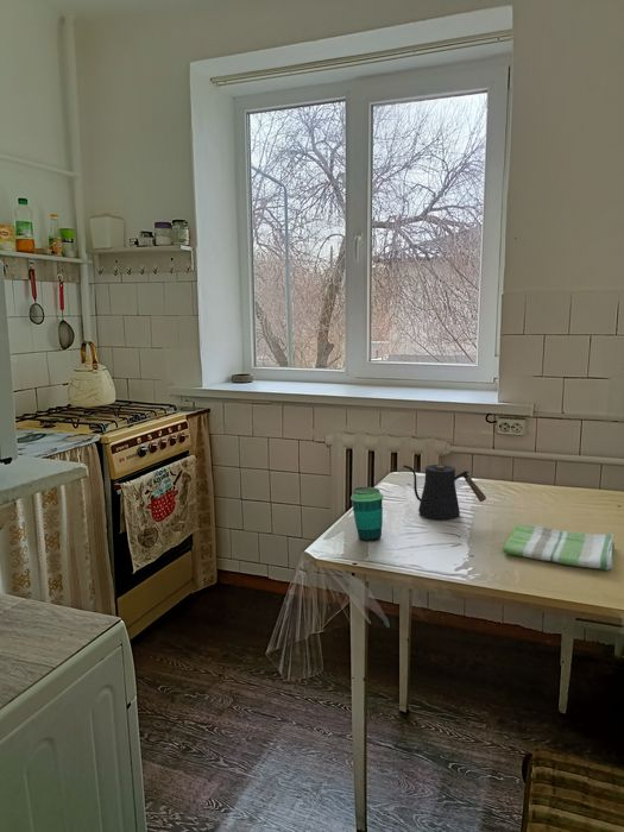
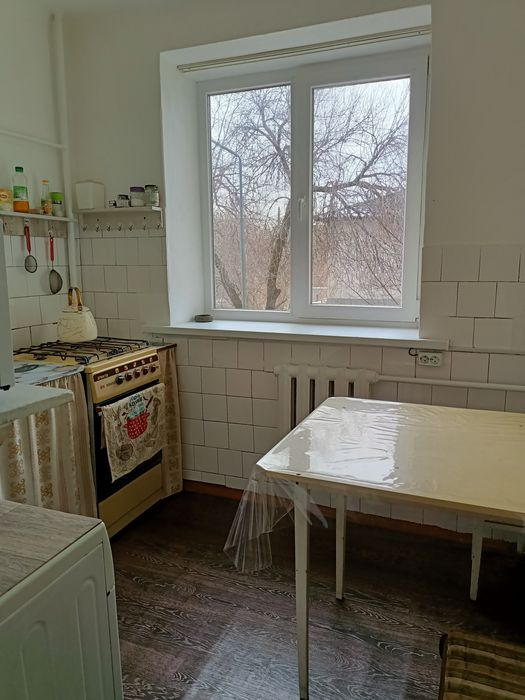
- dish towel [502,523,616,572]
- kettle [402,464,487,521]
- cup [349,486,384,542]
